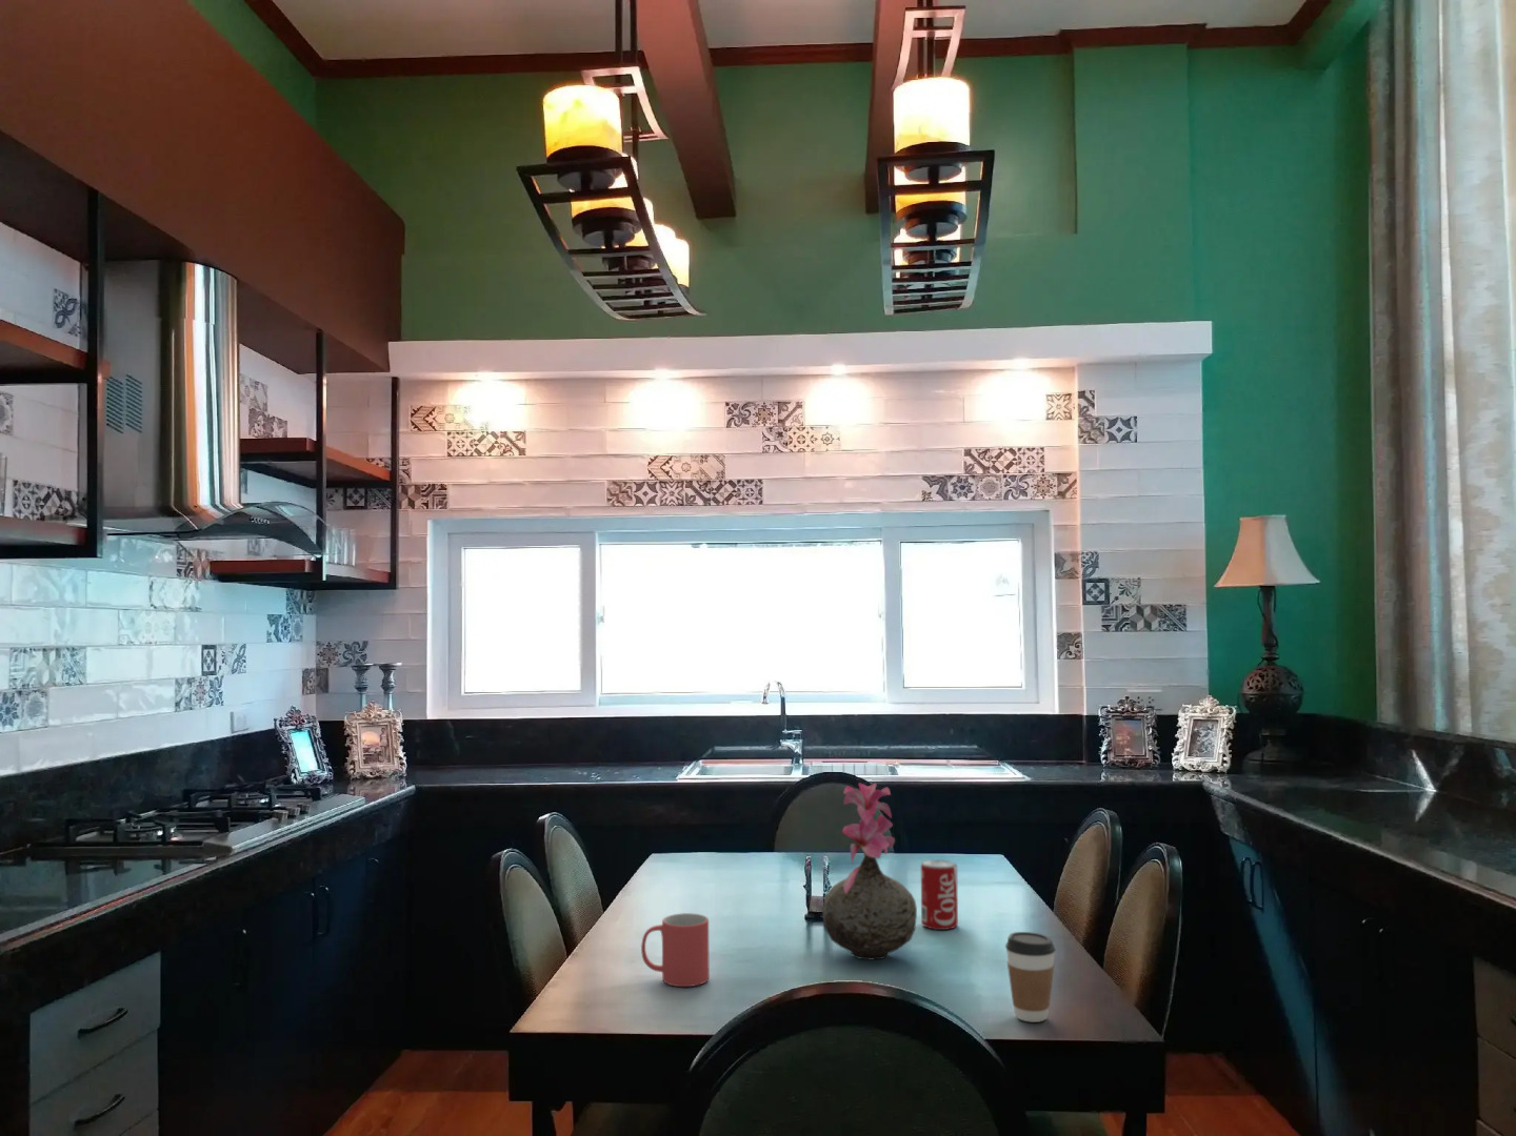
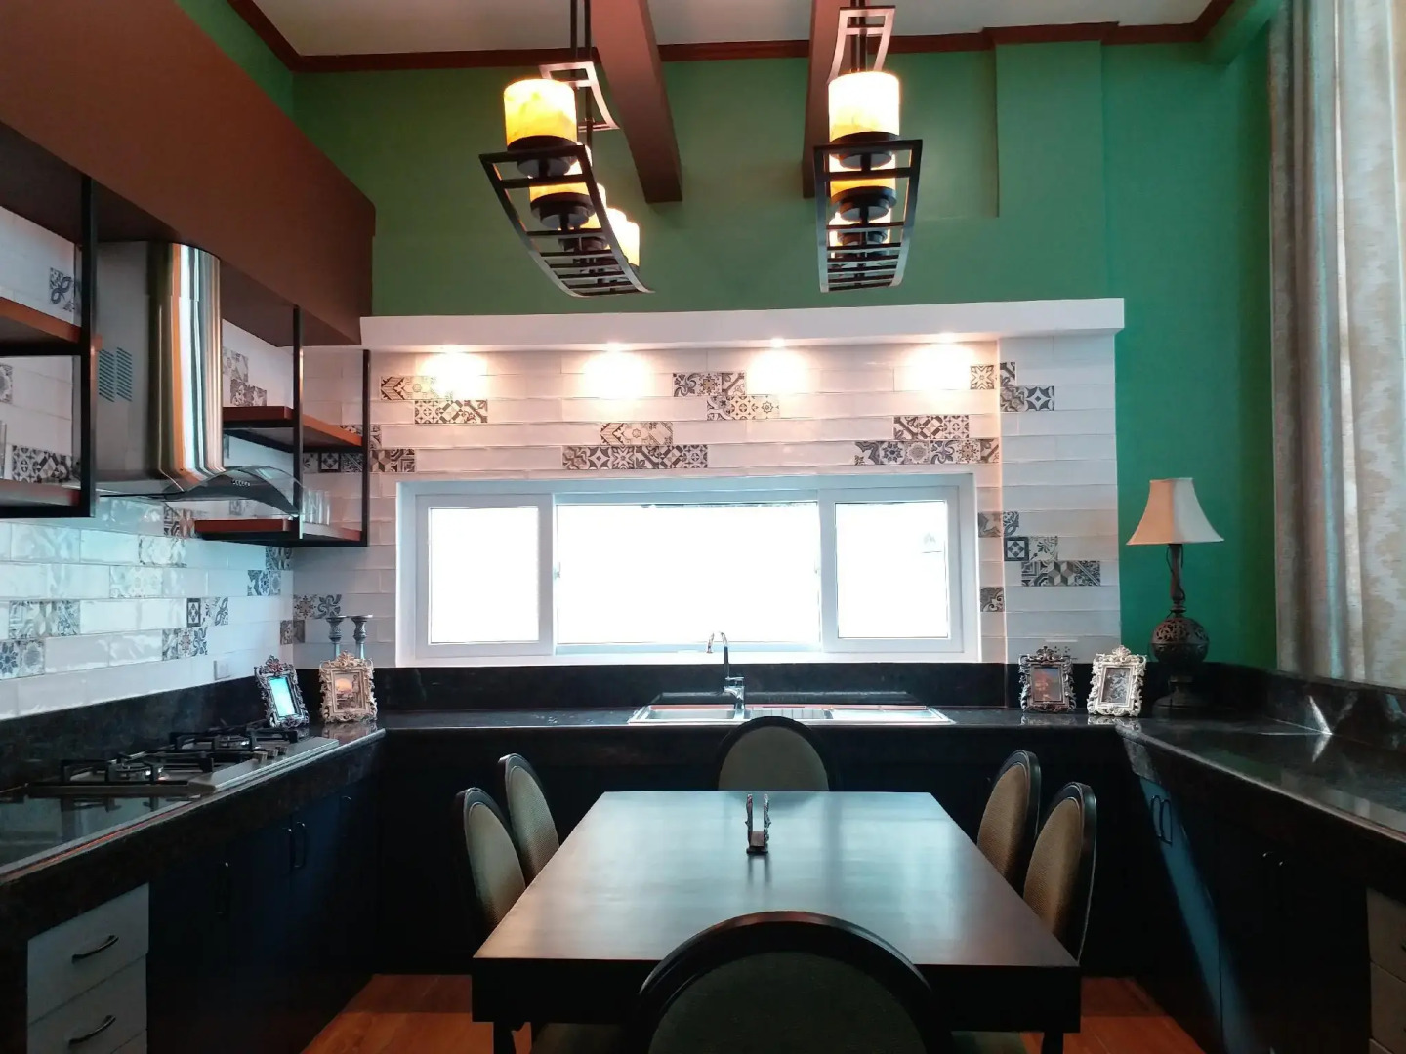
- mug [640,912,710,988]
- vase [821,782,918,962]
- beverage can [920,859,959,931]
- coffee cup [1004,931,1056,1024]
